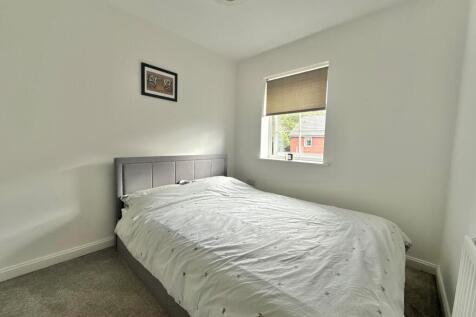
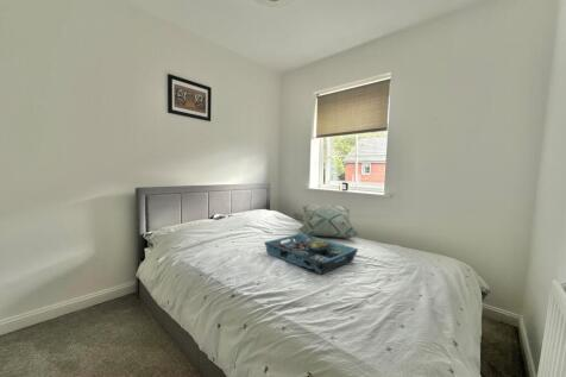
+ serving tray [263,232,359,276]
+ decorative pillow [297,203,360,239]
